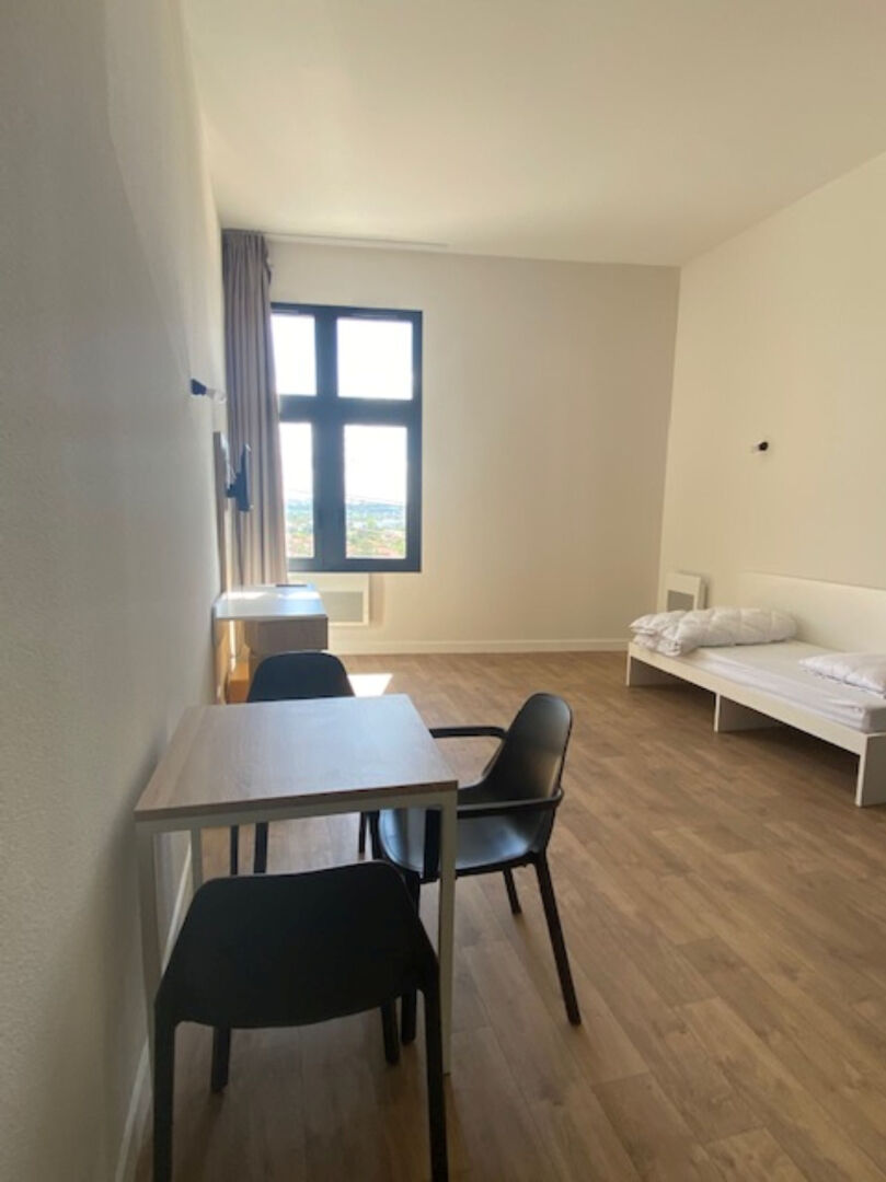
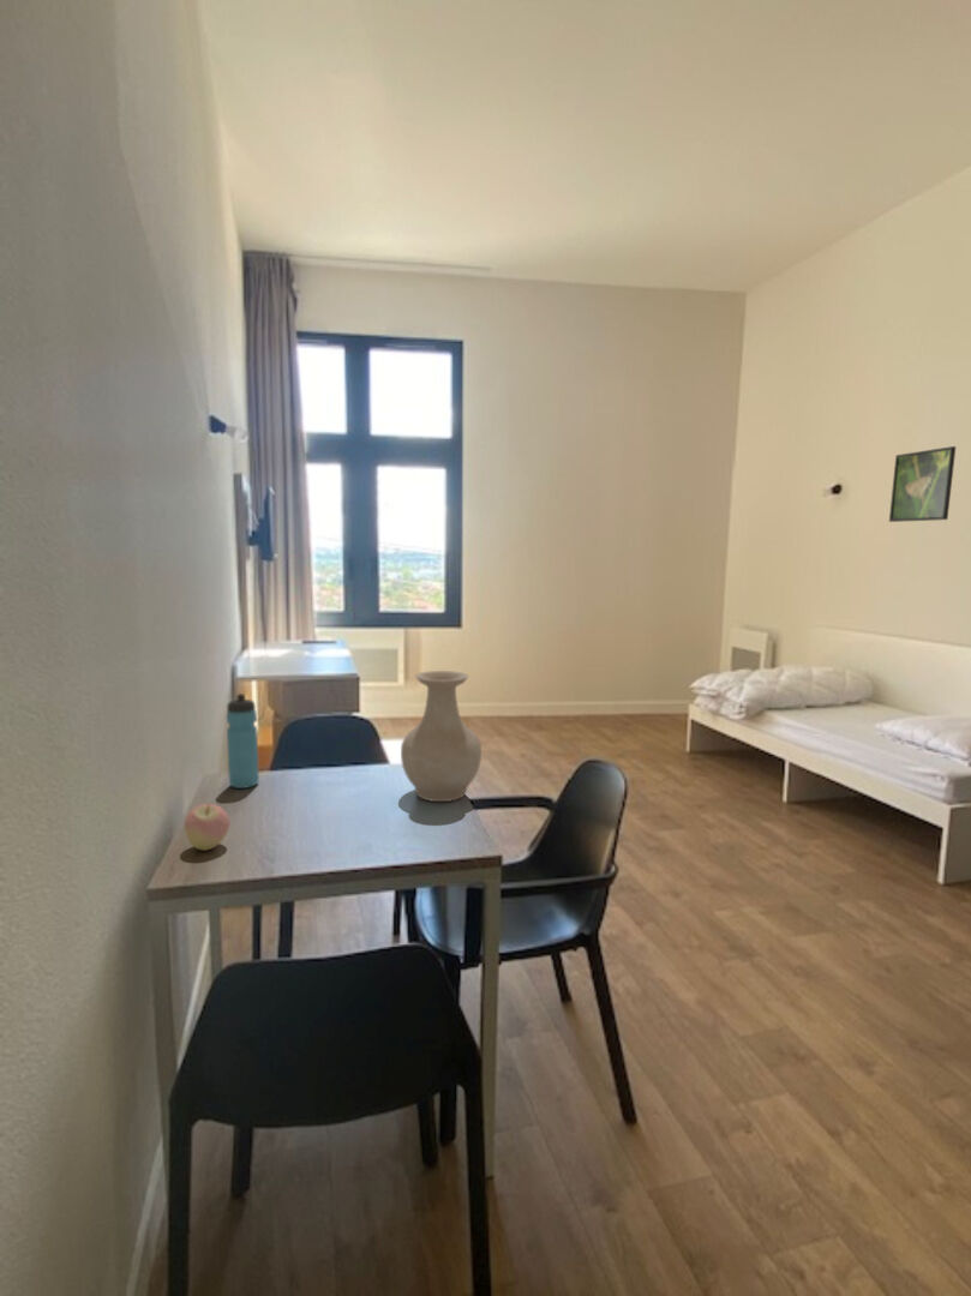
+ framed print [888,445,957,523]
+ apple [184,803,232,852]
+ vase [400,670,482,803]
+ water bottle [226,692,260,790]
